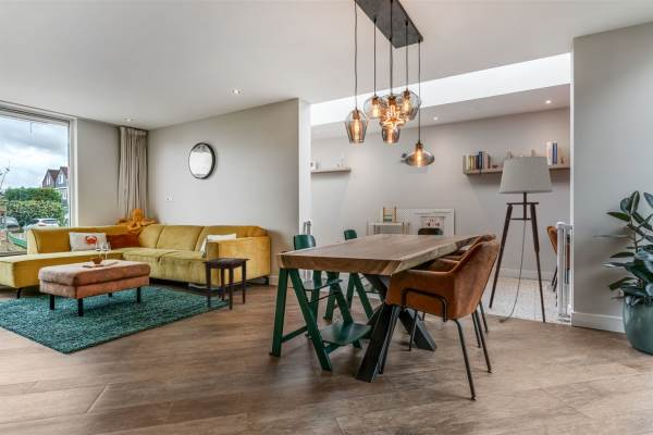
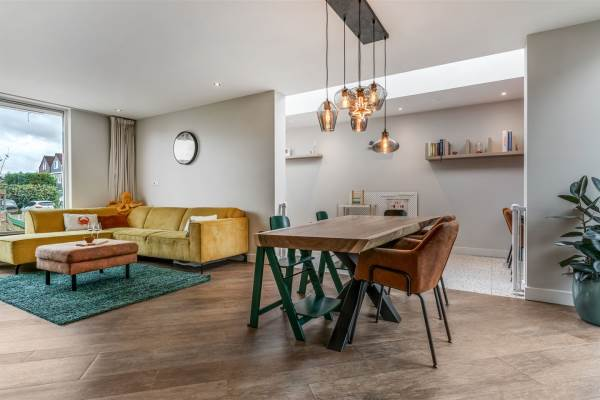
- floor lamp [488,156,554,324]
- side table [200,257,251,311]
